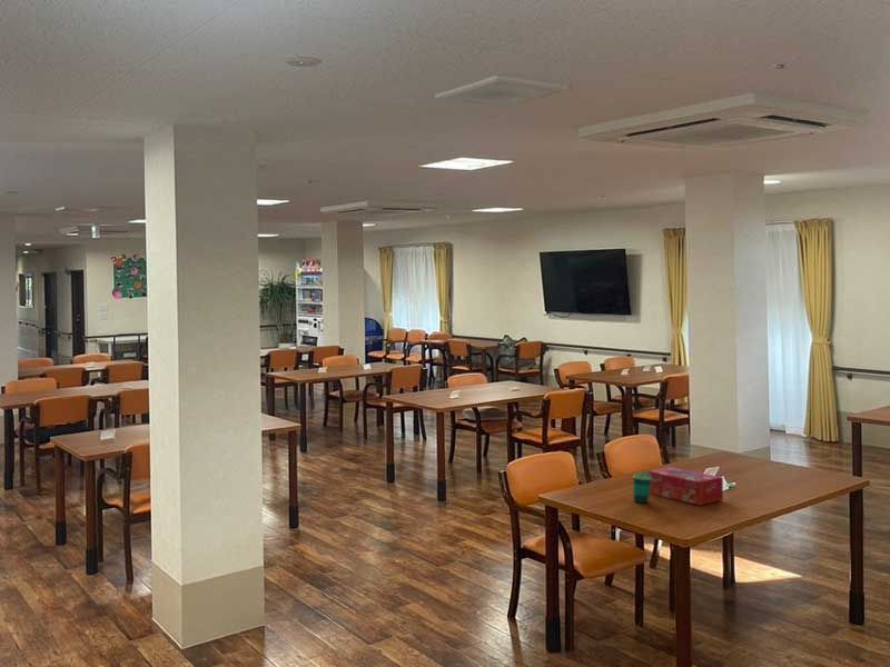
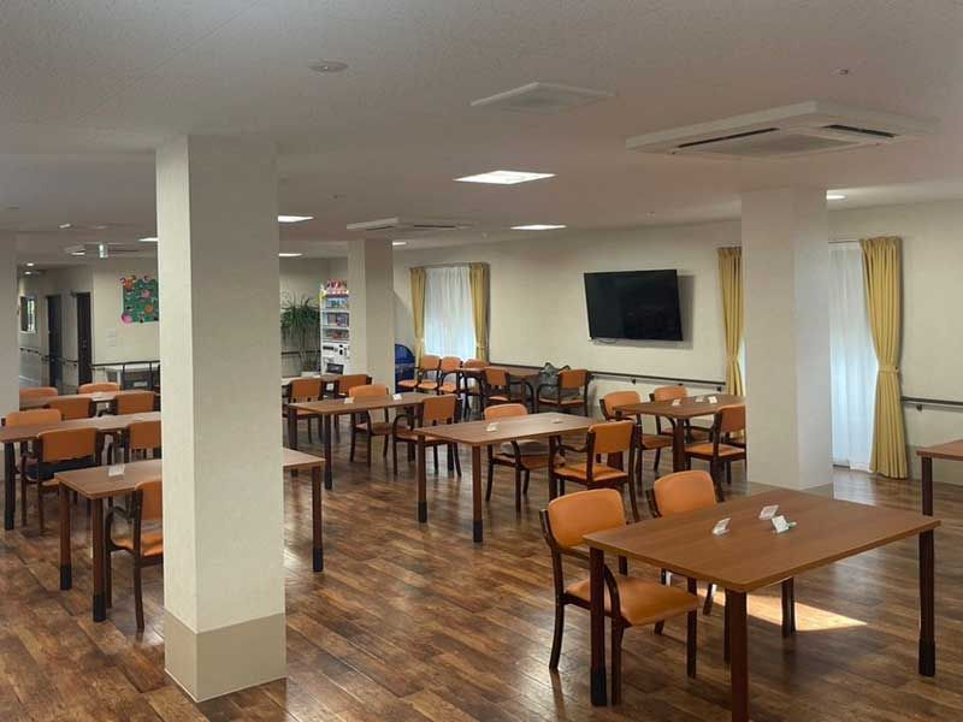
- cup [632,471,652,504]
- tissue box [646,466,724,506]
